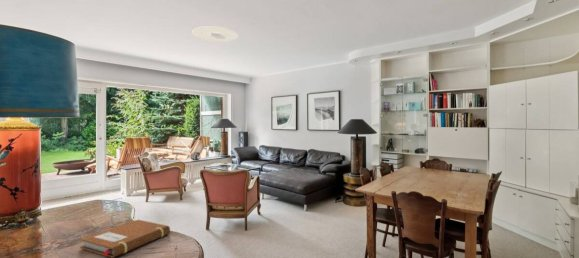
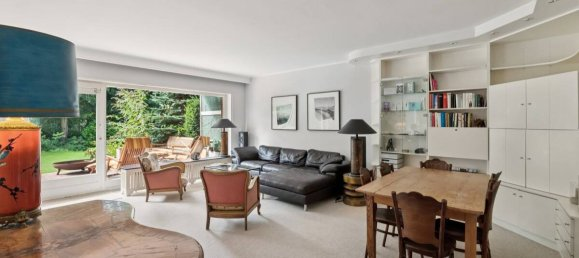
- notebook [79,219,171,258]
- ceiling light [191,25,239,43]
